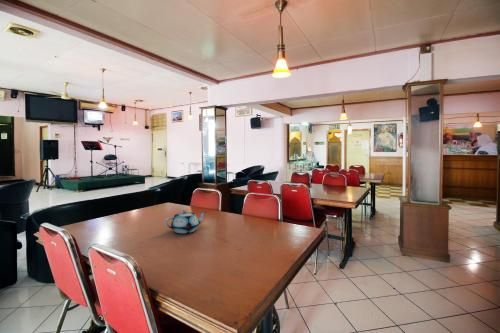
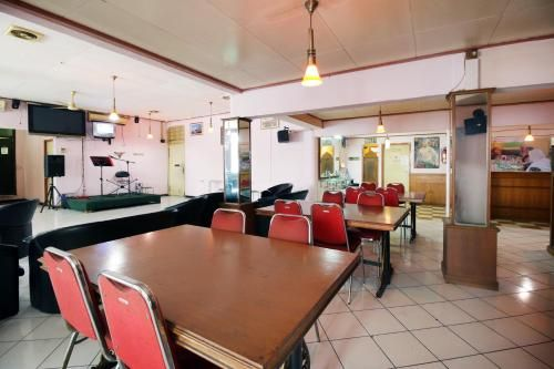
- teapot [163,209,207,234]
